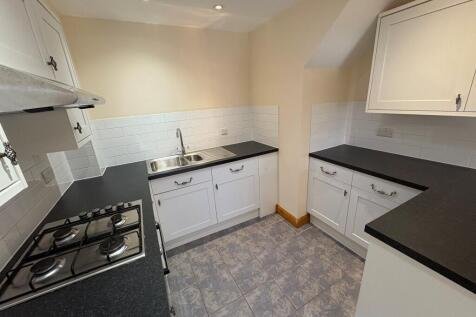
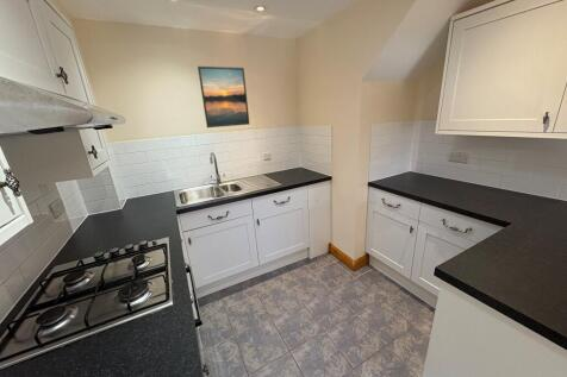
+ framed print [197,65,250,128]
